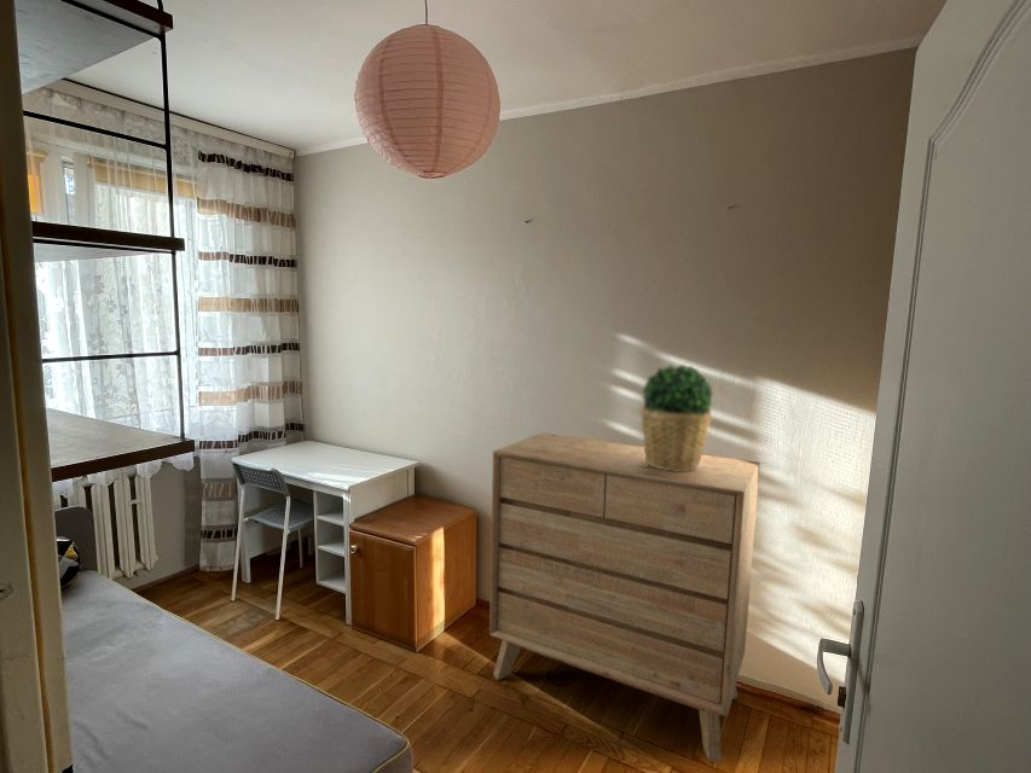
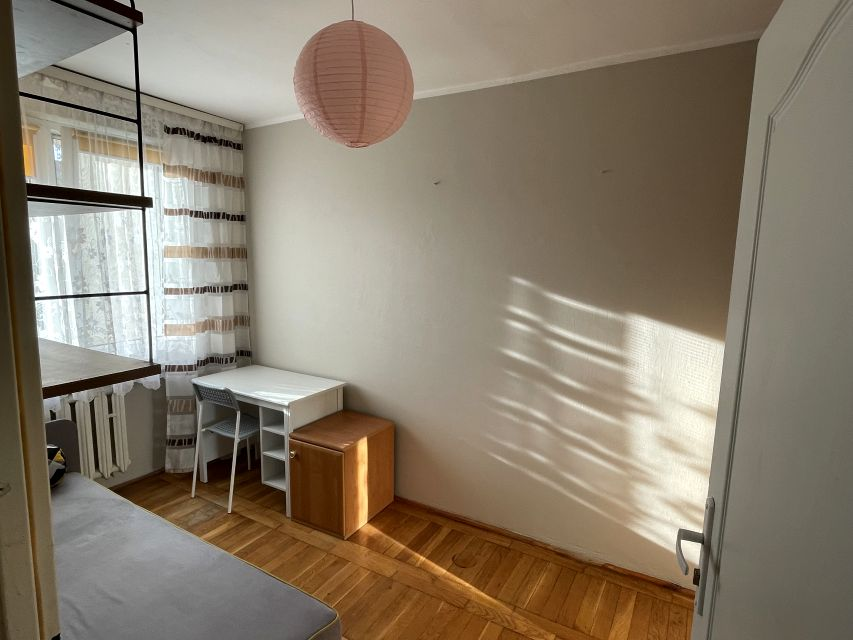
- dresser [488,431,761,762]
- potted plant [639,364,714,471]
